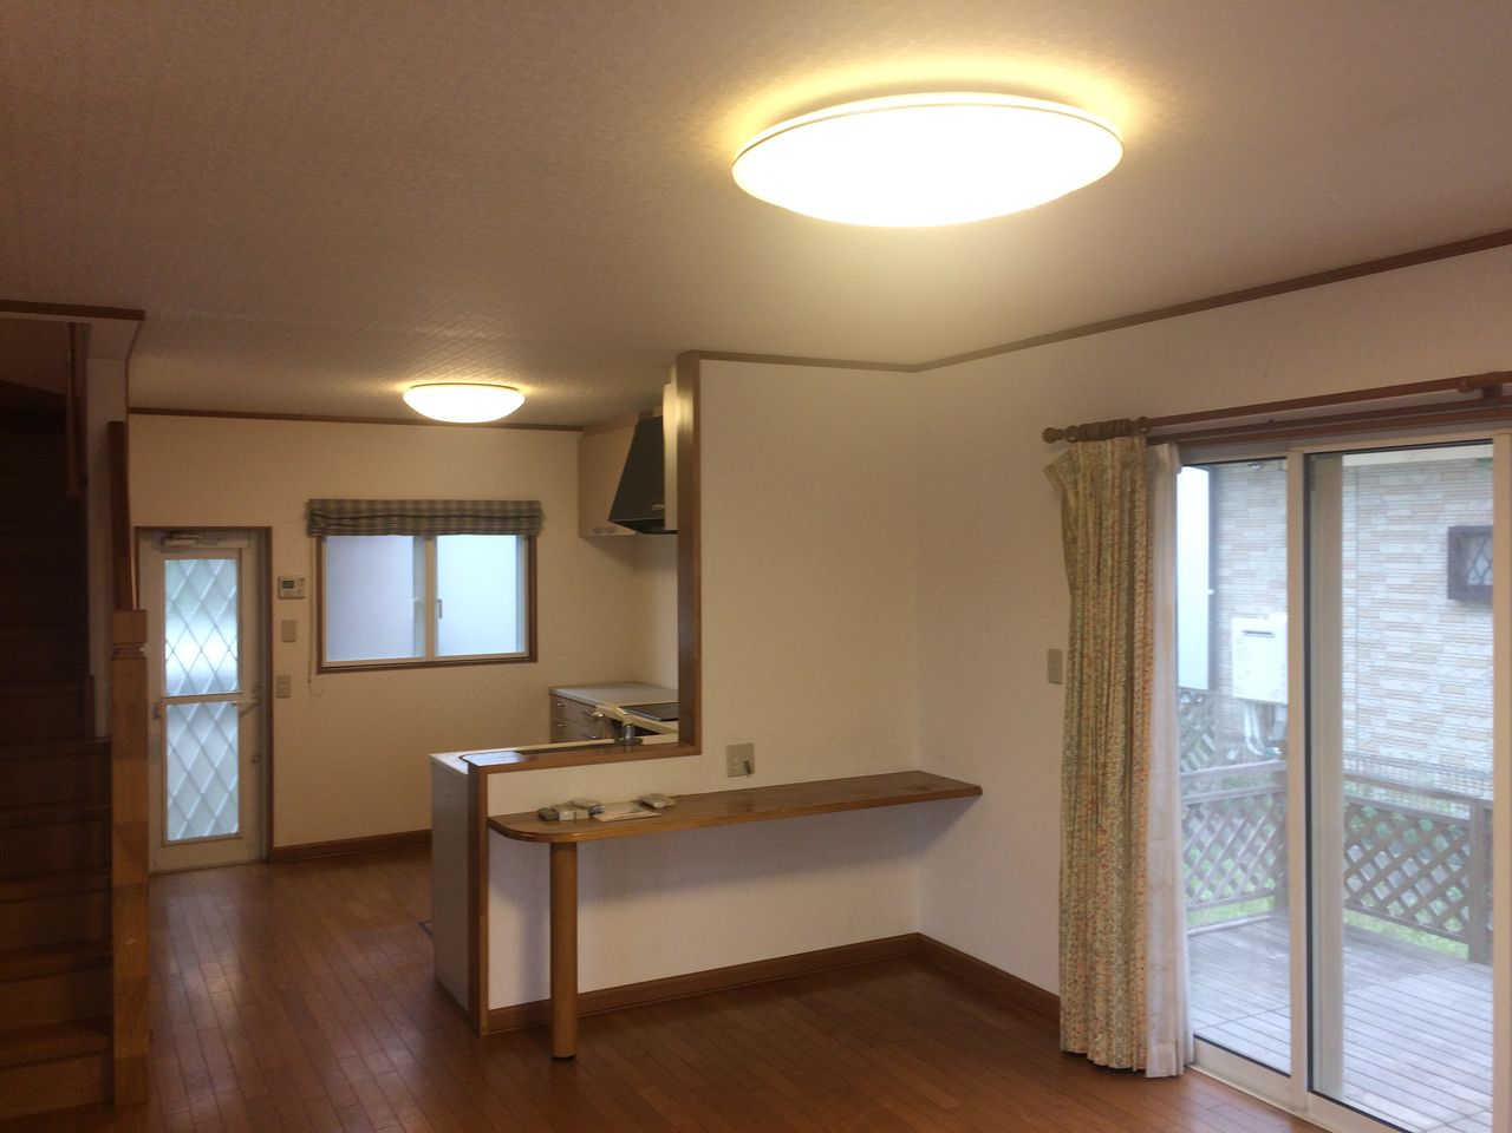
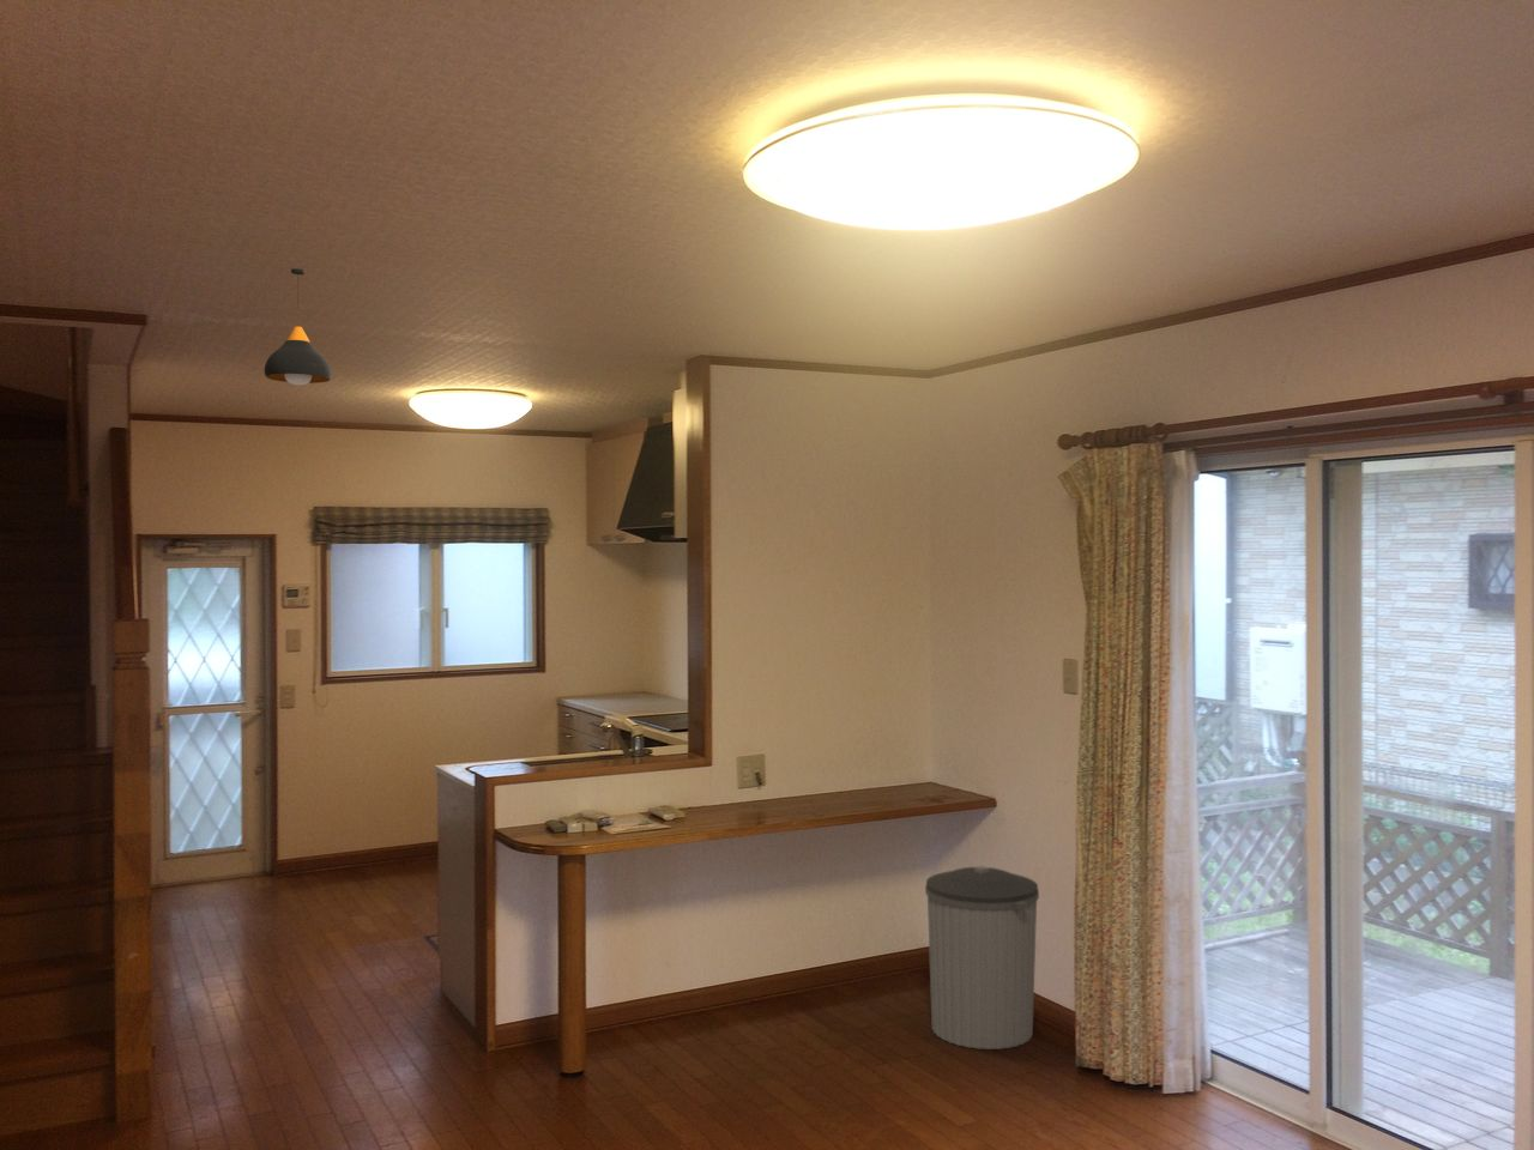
+ trash can [924,865,1040,1051]
+ pendant light [263,267,333,387]
